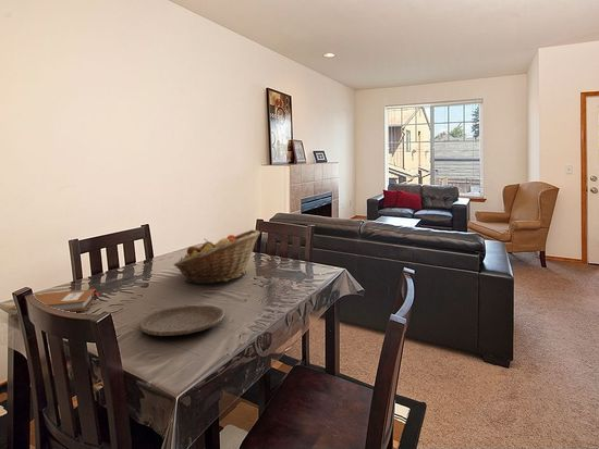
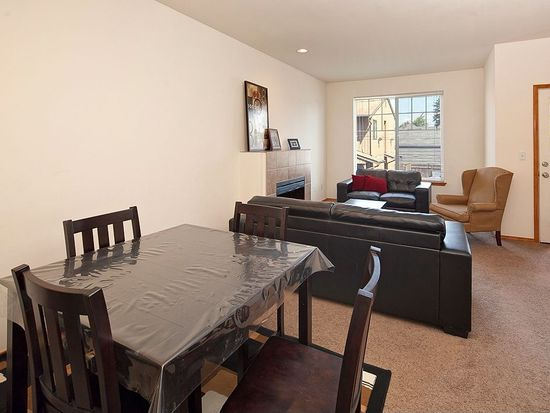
- fruit basket [173,229,261,285]
- plate [138,304,225,337]
- notebook [8,288,100,320]
